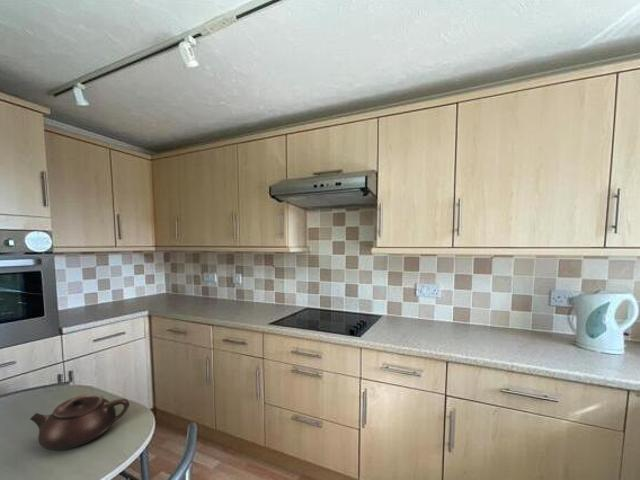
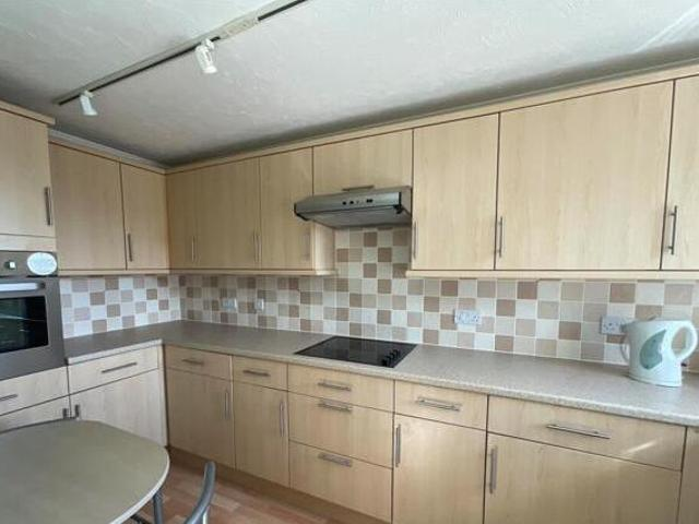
- teapot [29,393,130,451]
